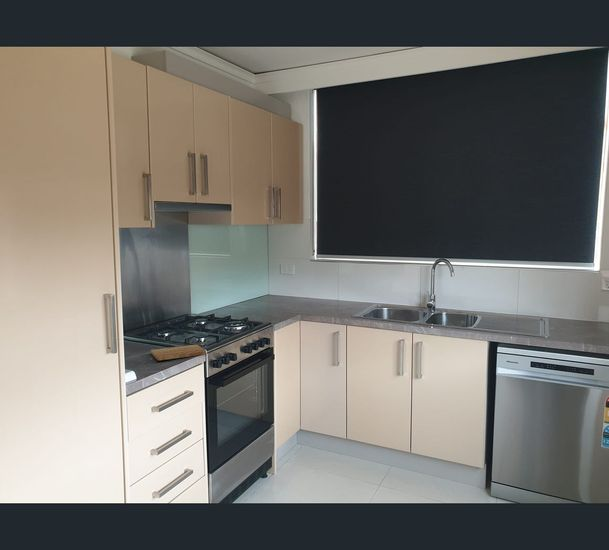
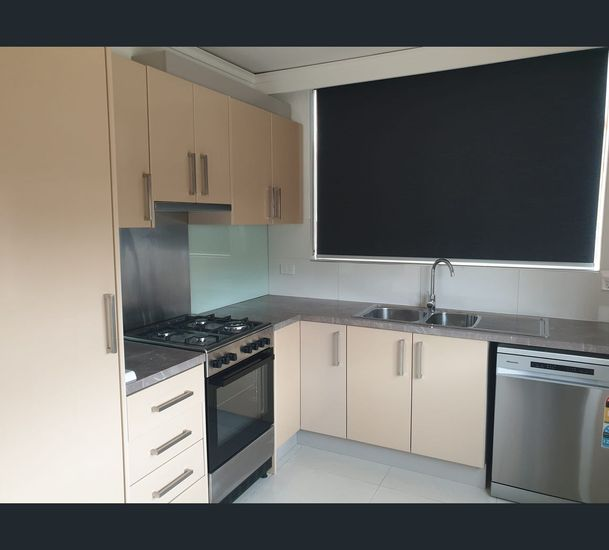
- cutting board [150,344,207,361]
